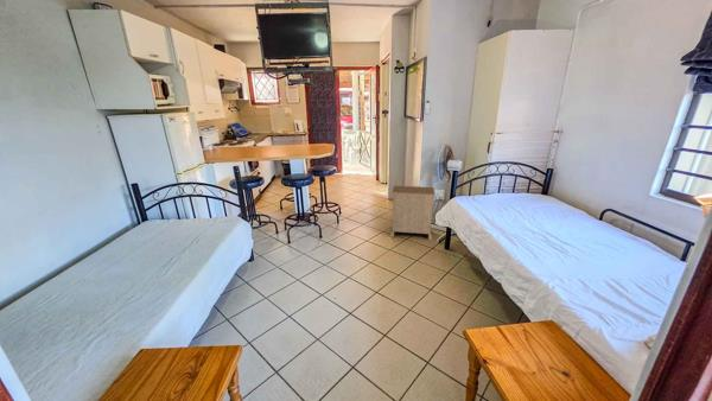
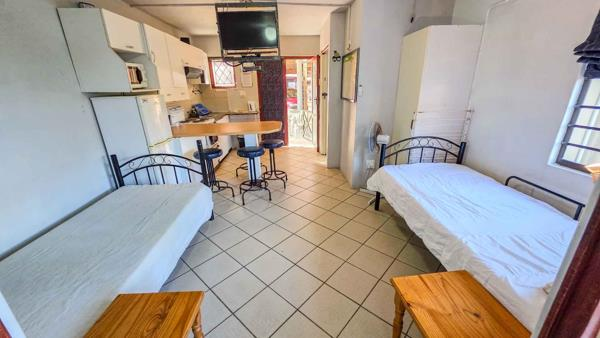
- nightstand [389,185,436,241]
